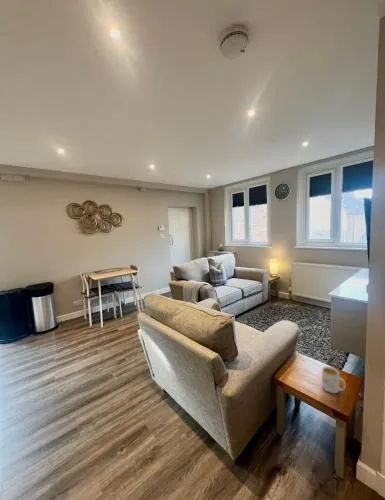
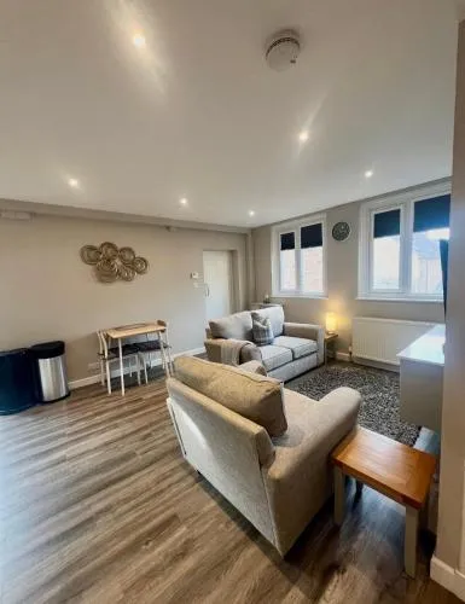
- mug [321,366,347,394]
